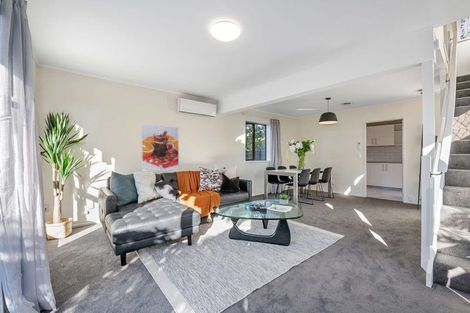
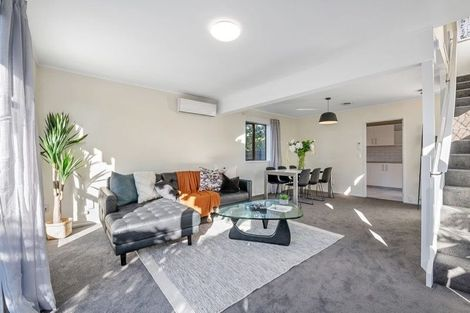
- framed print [140,124,180,172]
